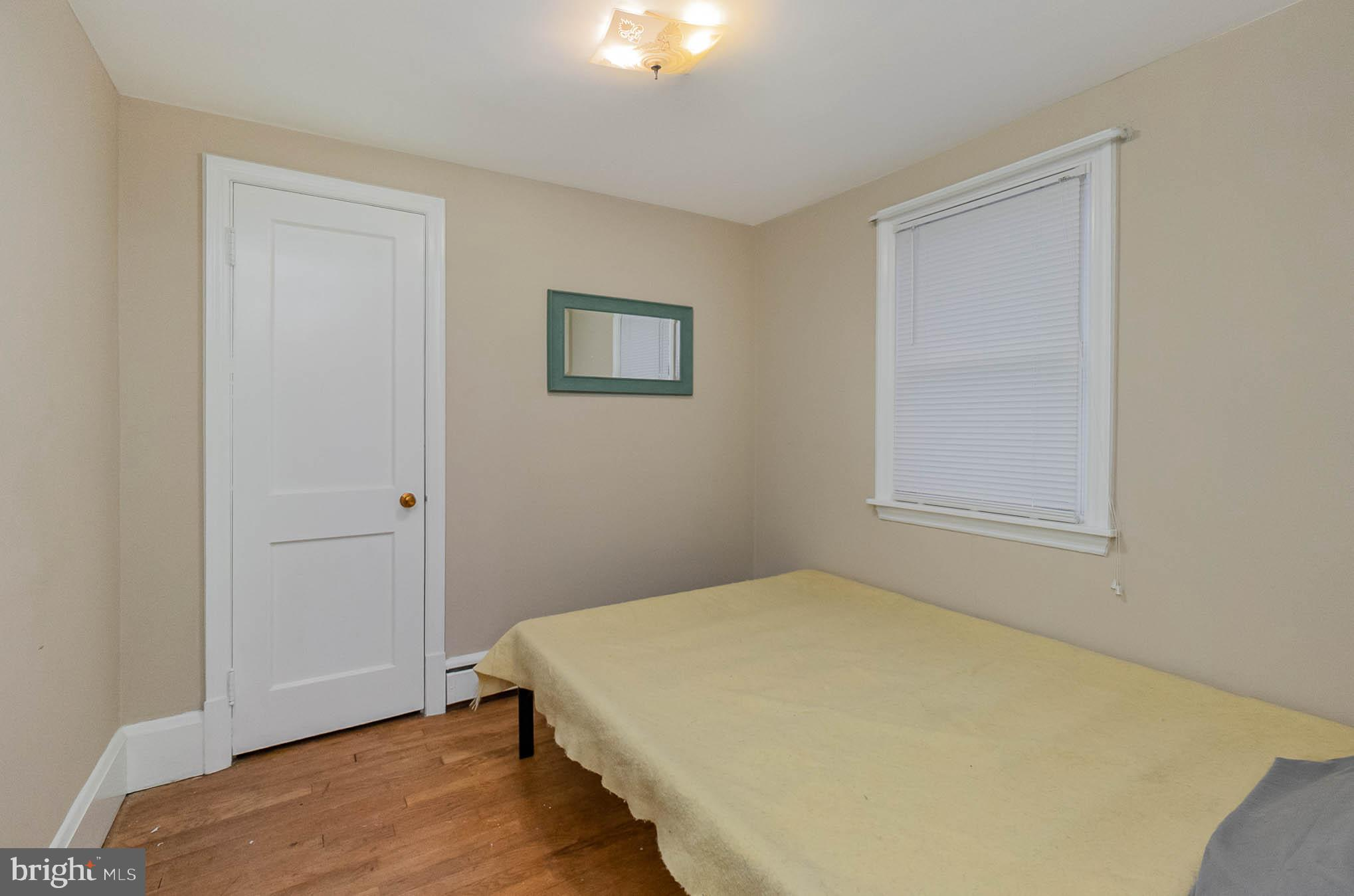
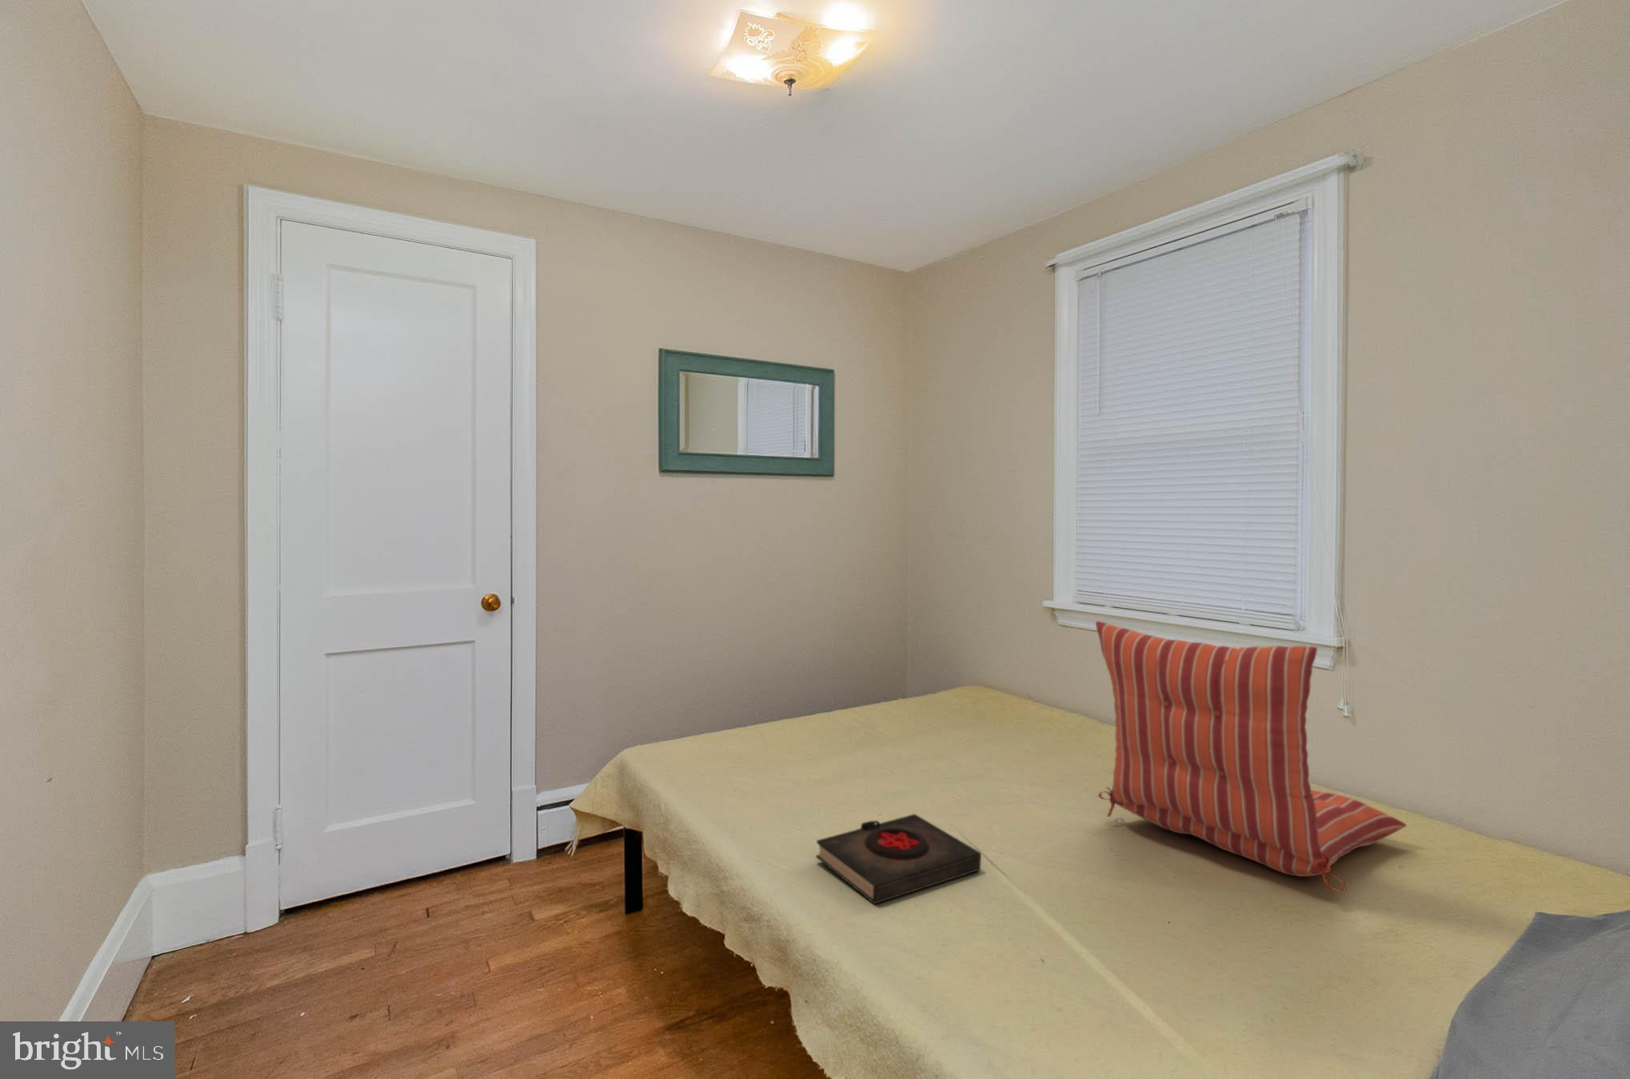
+ book [815,813,982,904]
+ seat cushion [1095,620,1407,897]
